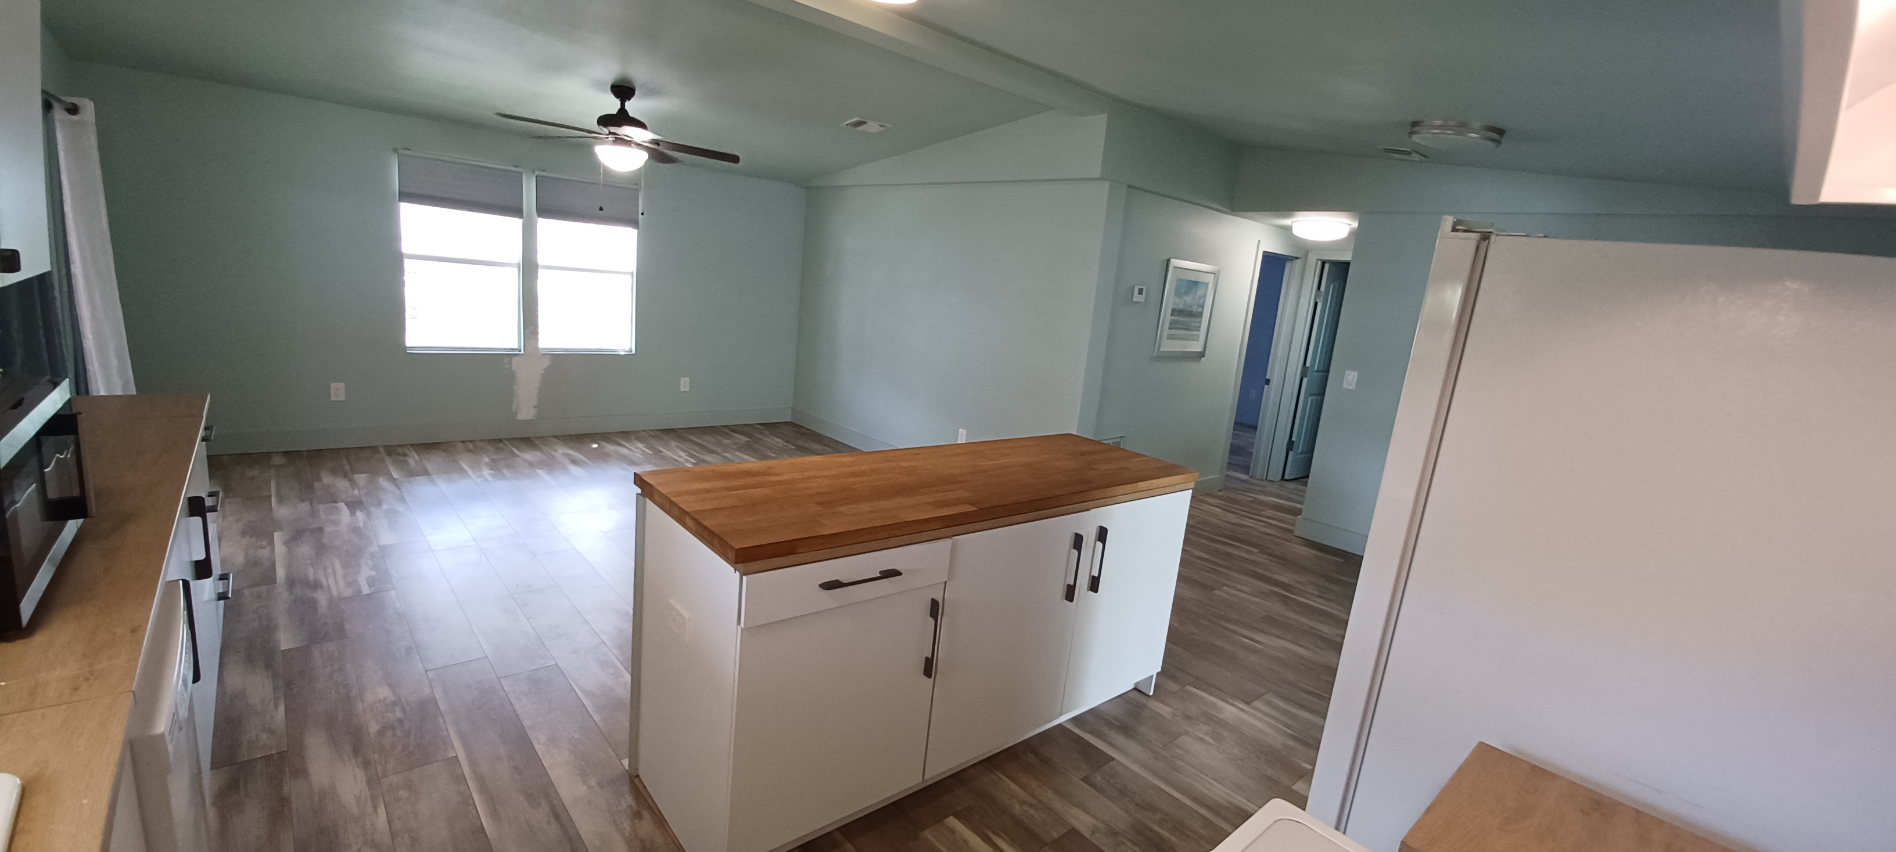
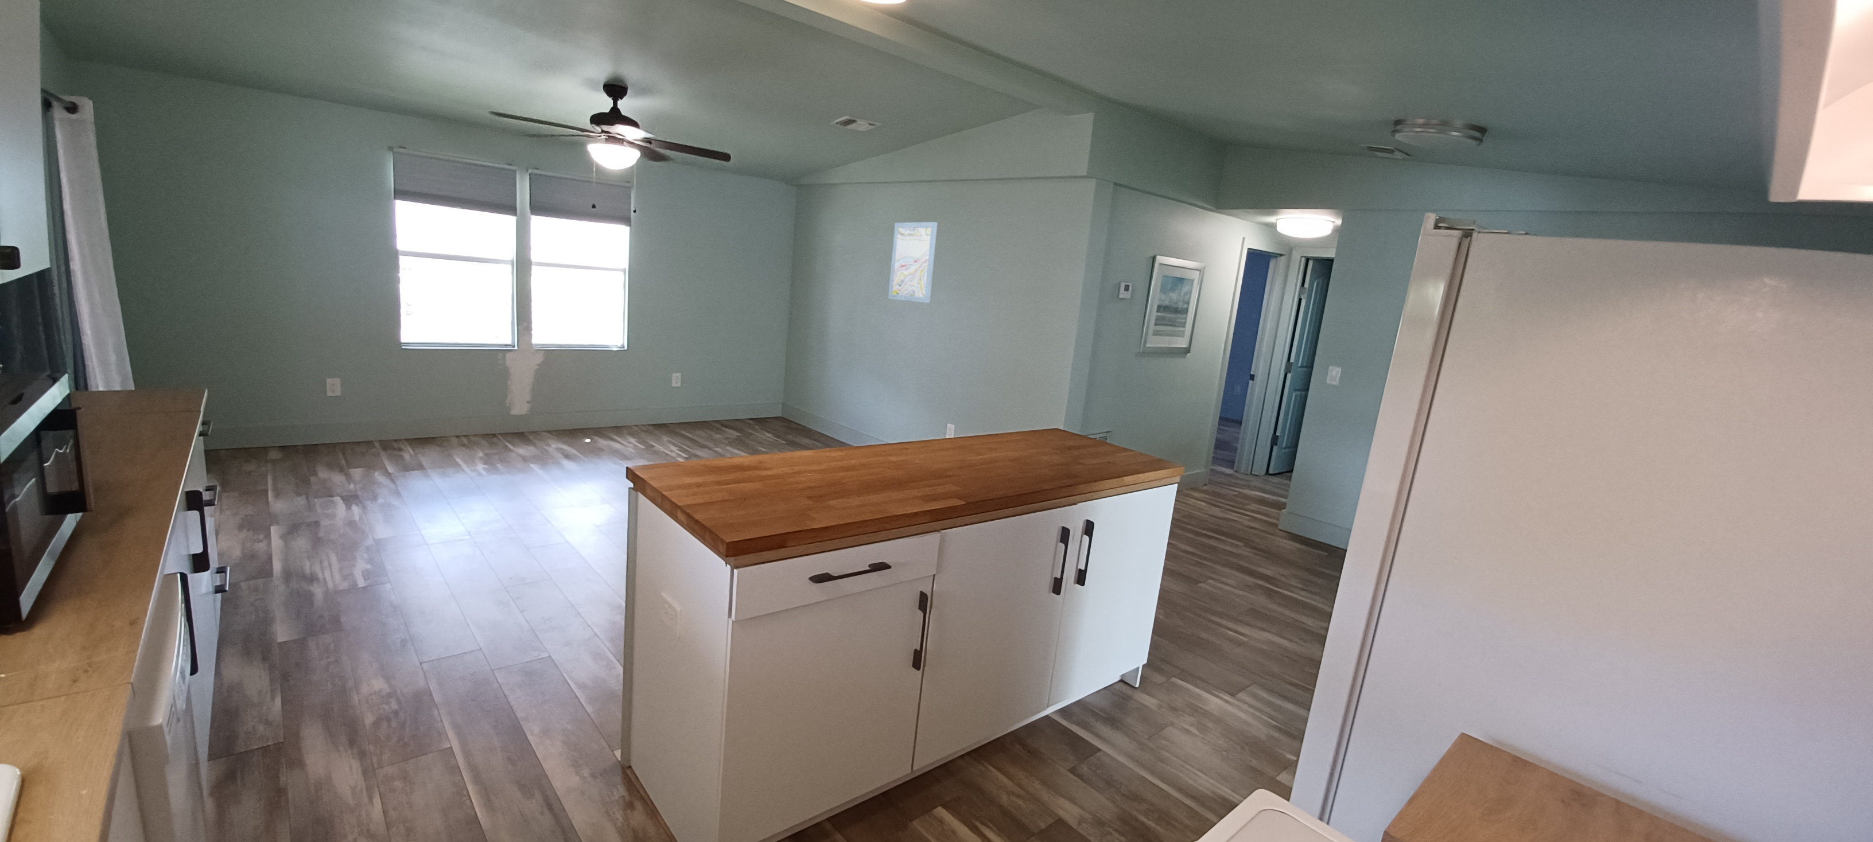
+ wall art [888,221,938,303]
